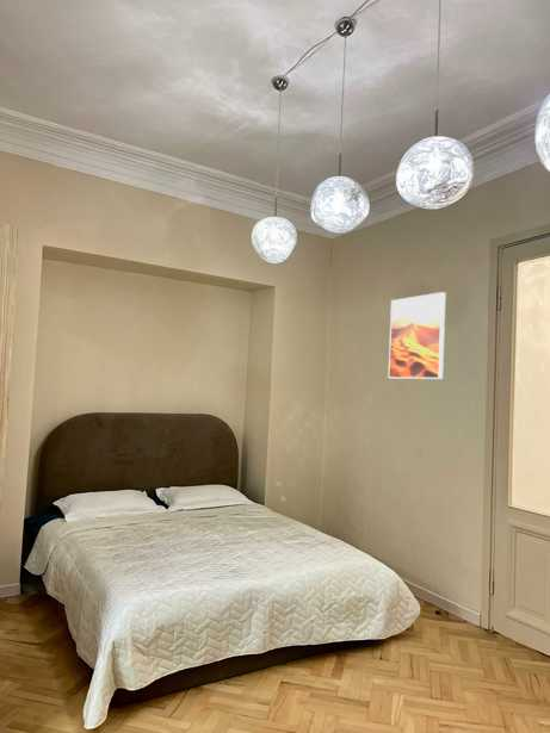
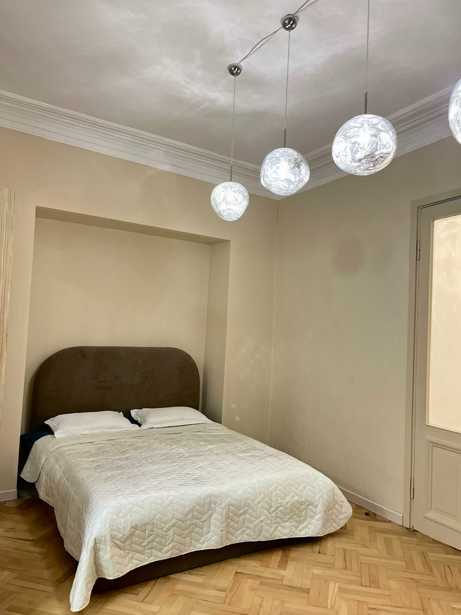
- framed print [387,291,447,380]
